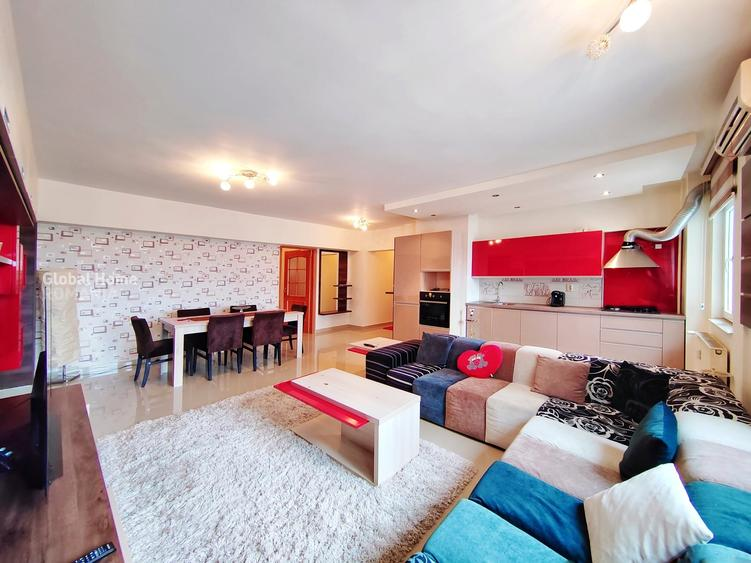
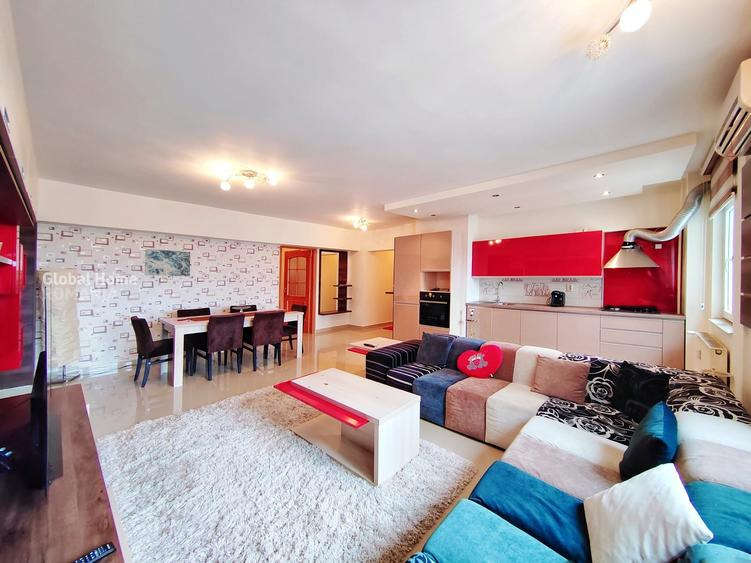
+ wall art [144,248,191,277]
